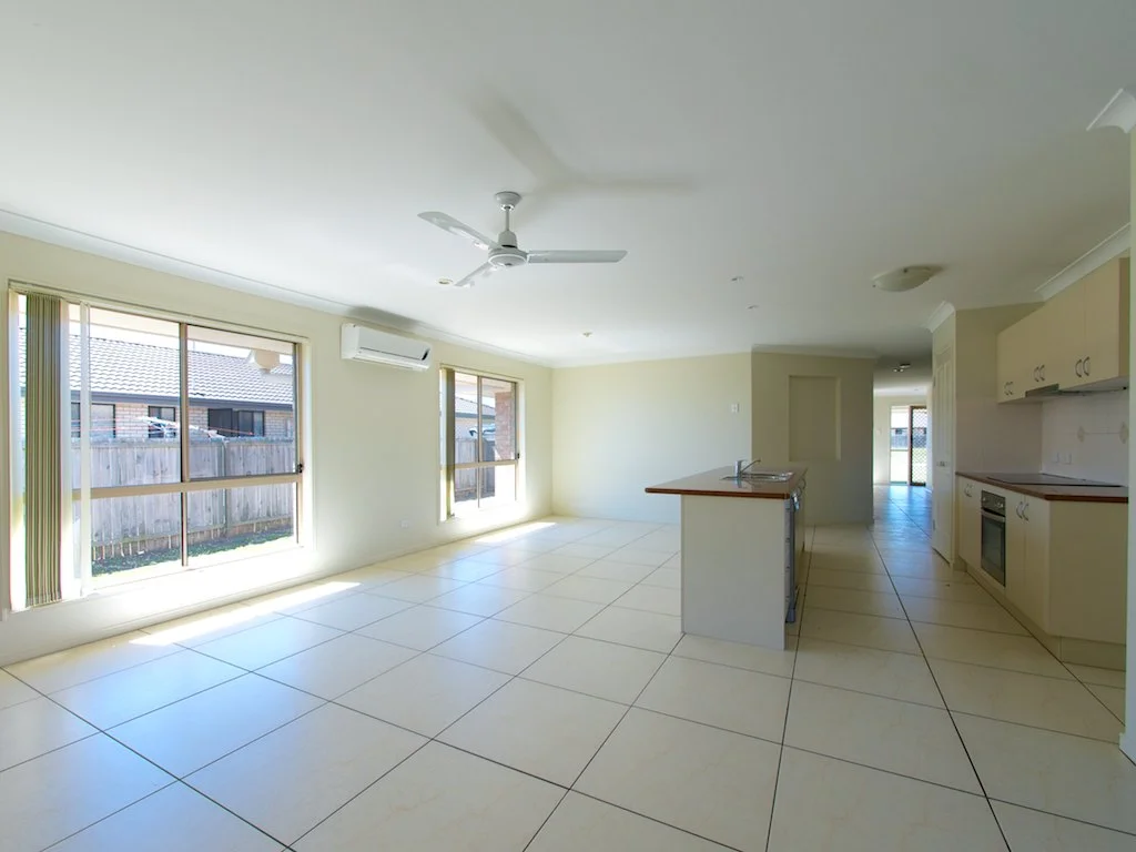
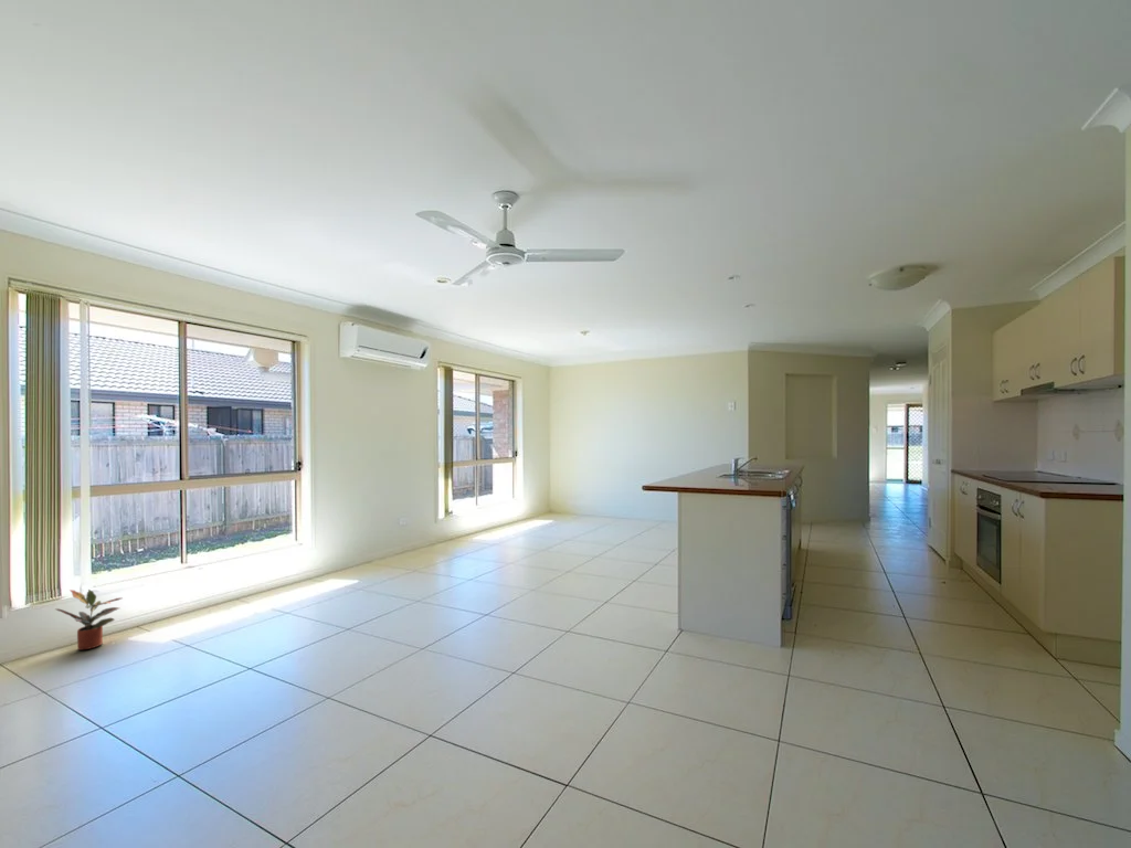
+ potted plant [55,589,123,651]
